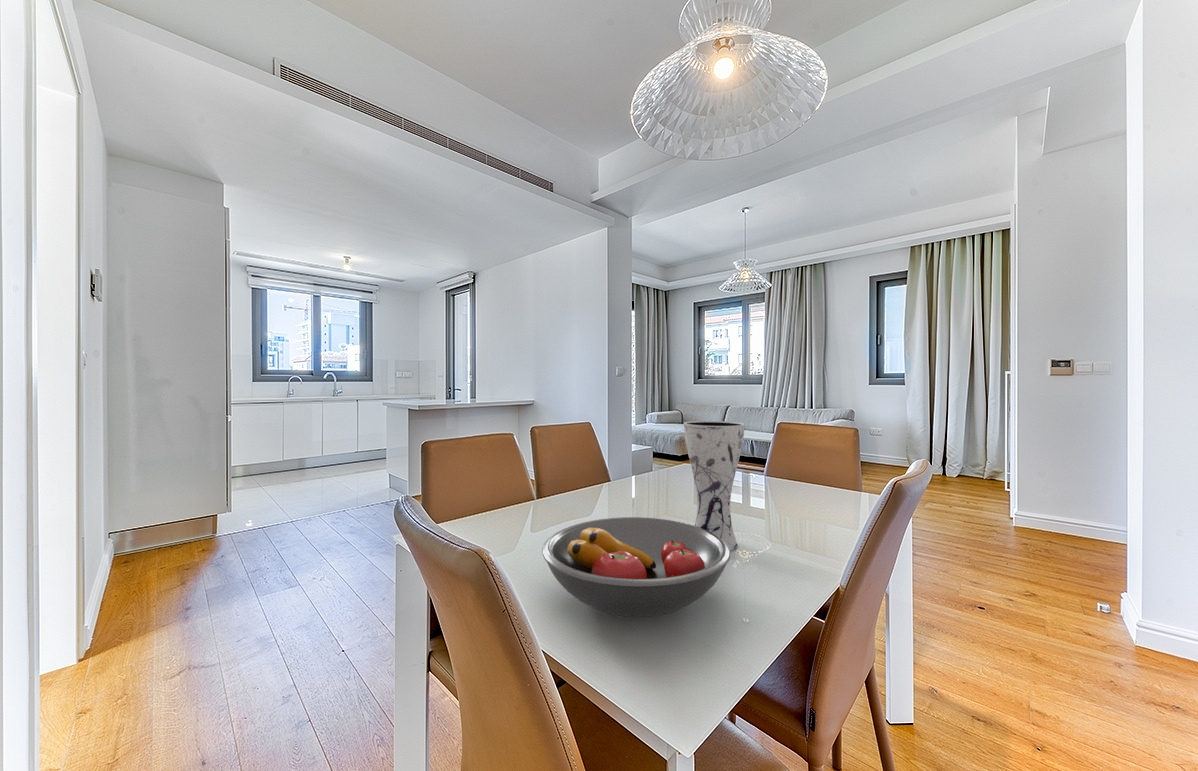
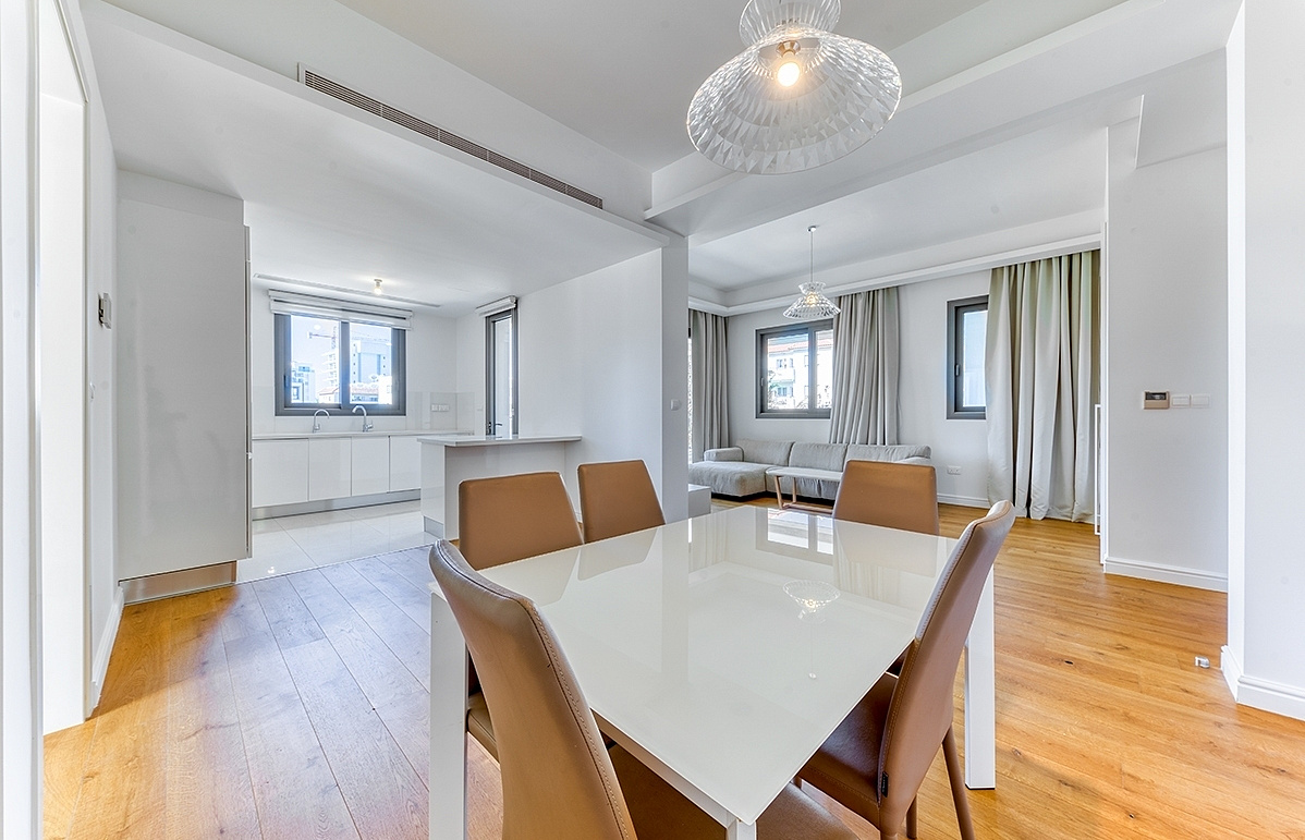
- fruit bowl [541,516,732,618]
- vase [683,420,745,552]
